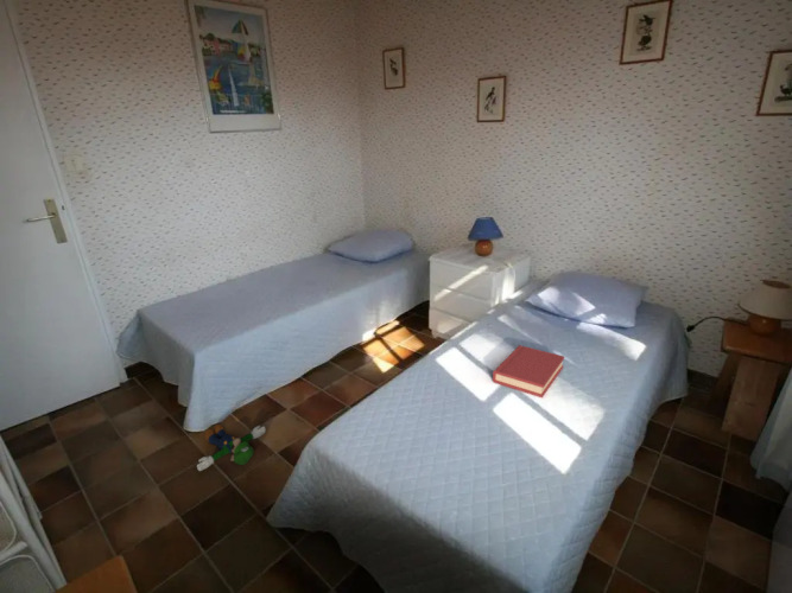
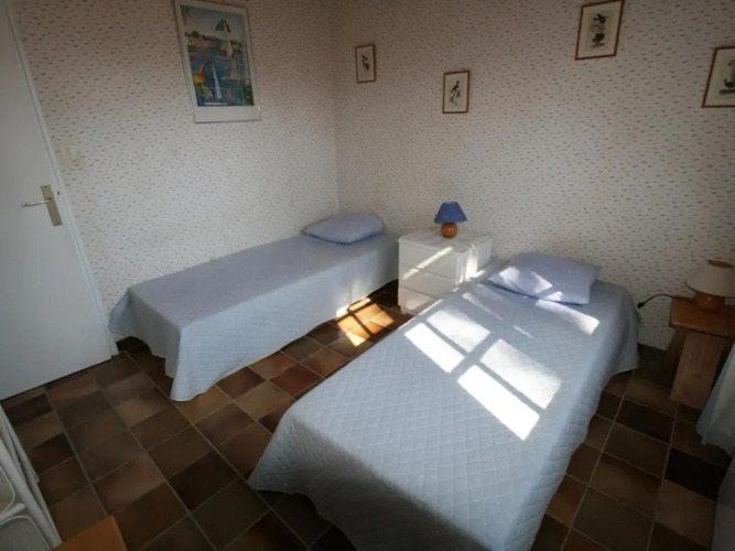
- plush toy [196,422,267,472]
- hardback book [492,344,565,398]
